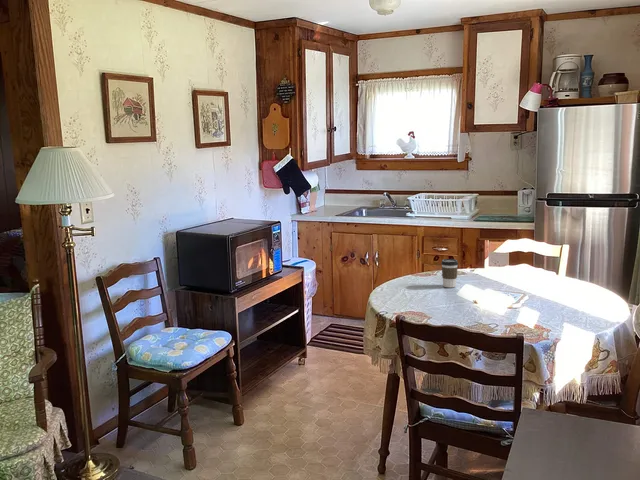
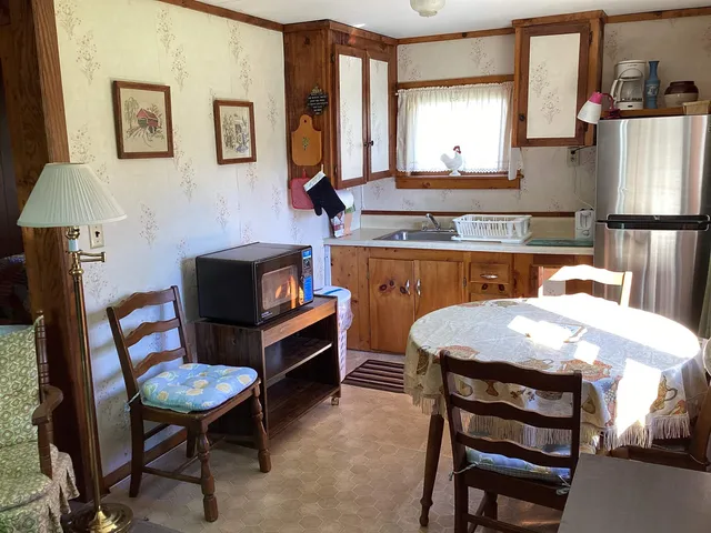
- coffee cup [440,258,459,288]
